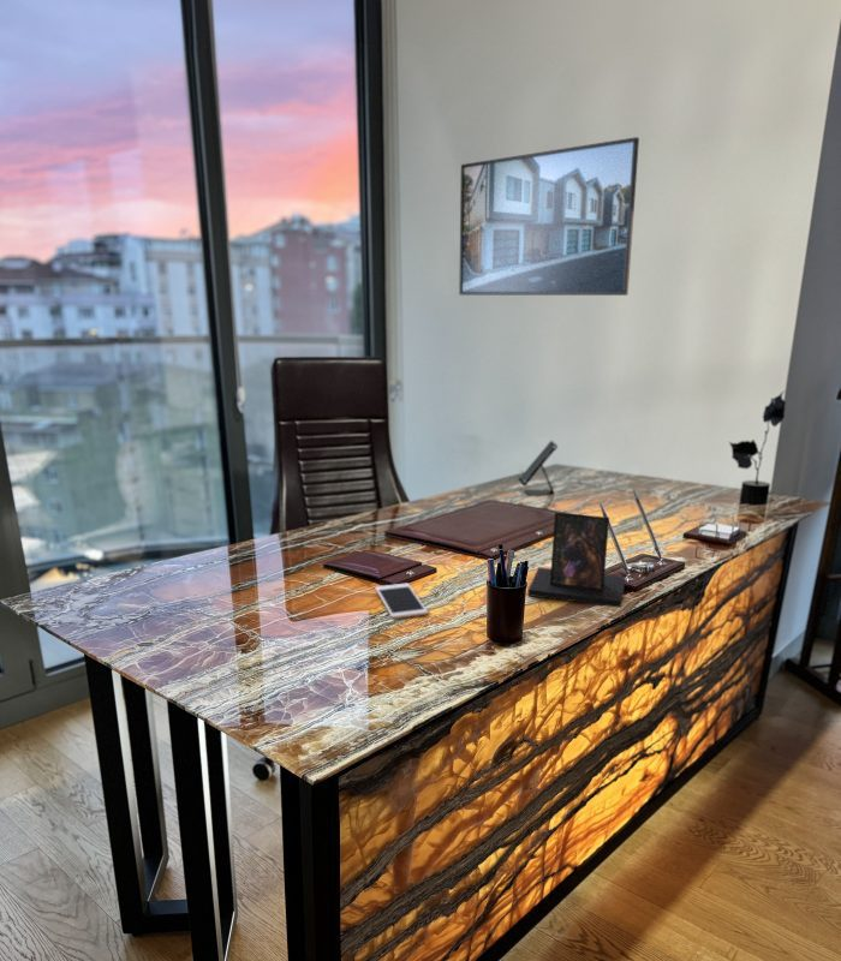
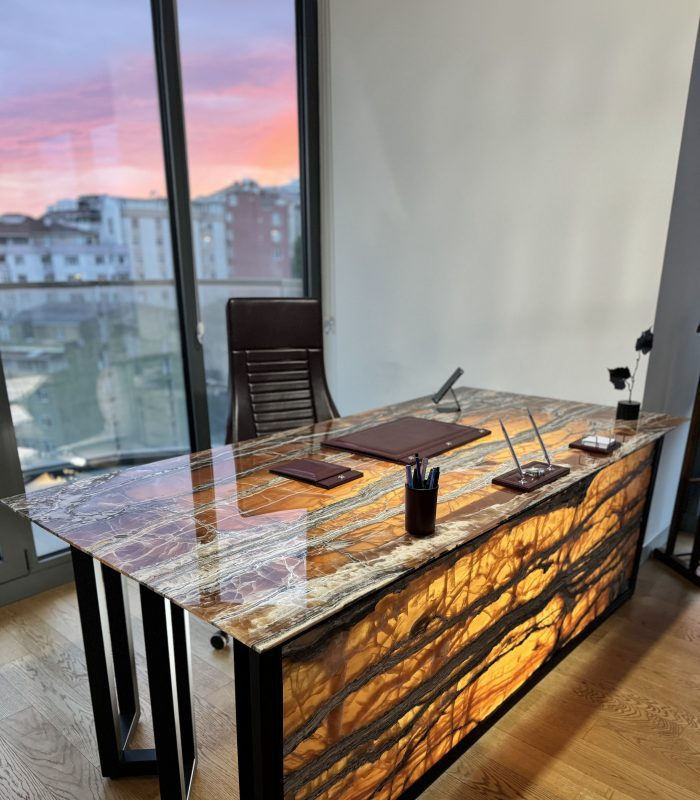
- cell phone [374,583,429,620]
- photo frame [527,512,626,609]
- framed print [458,136,640,297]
